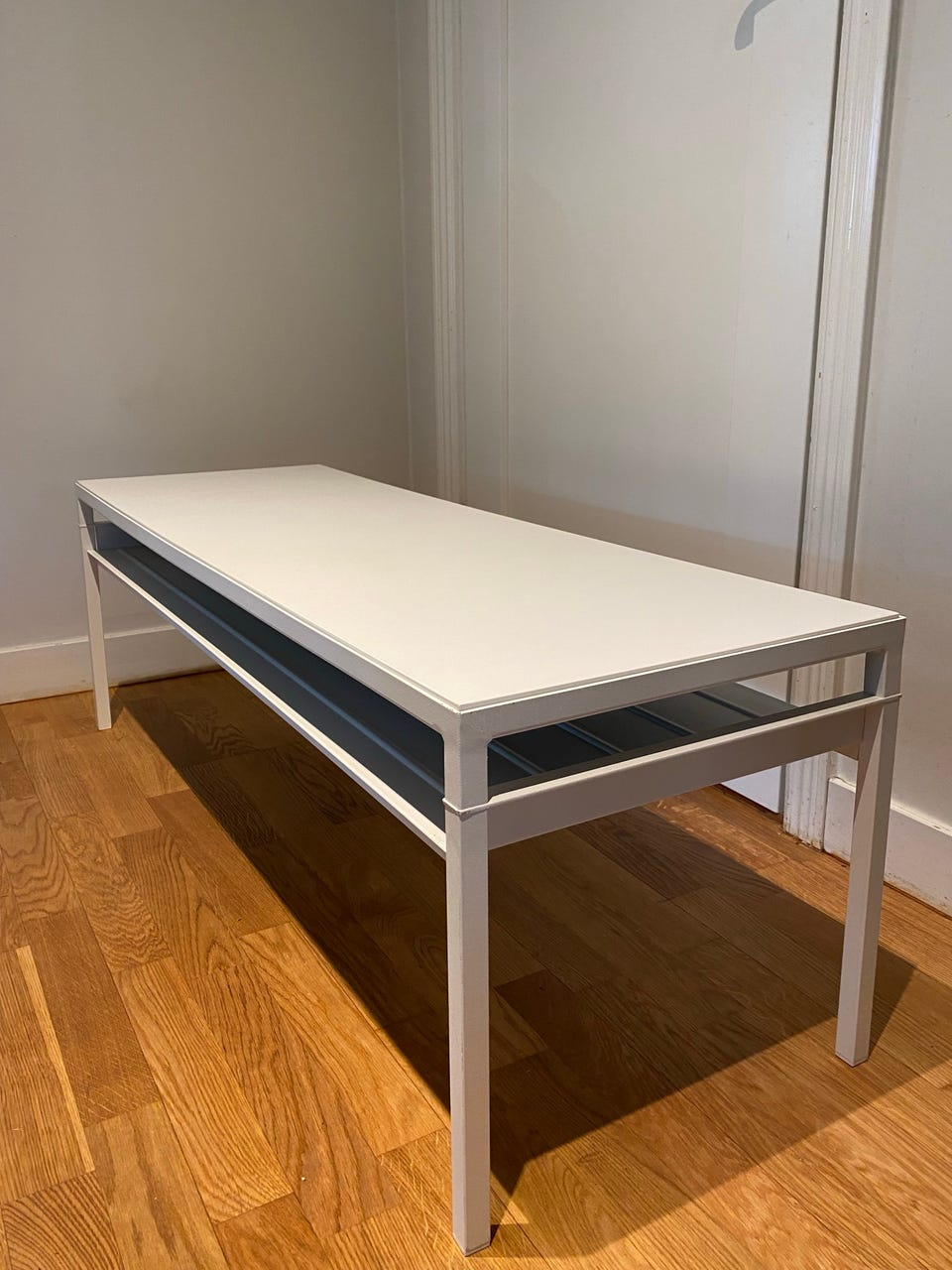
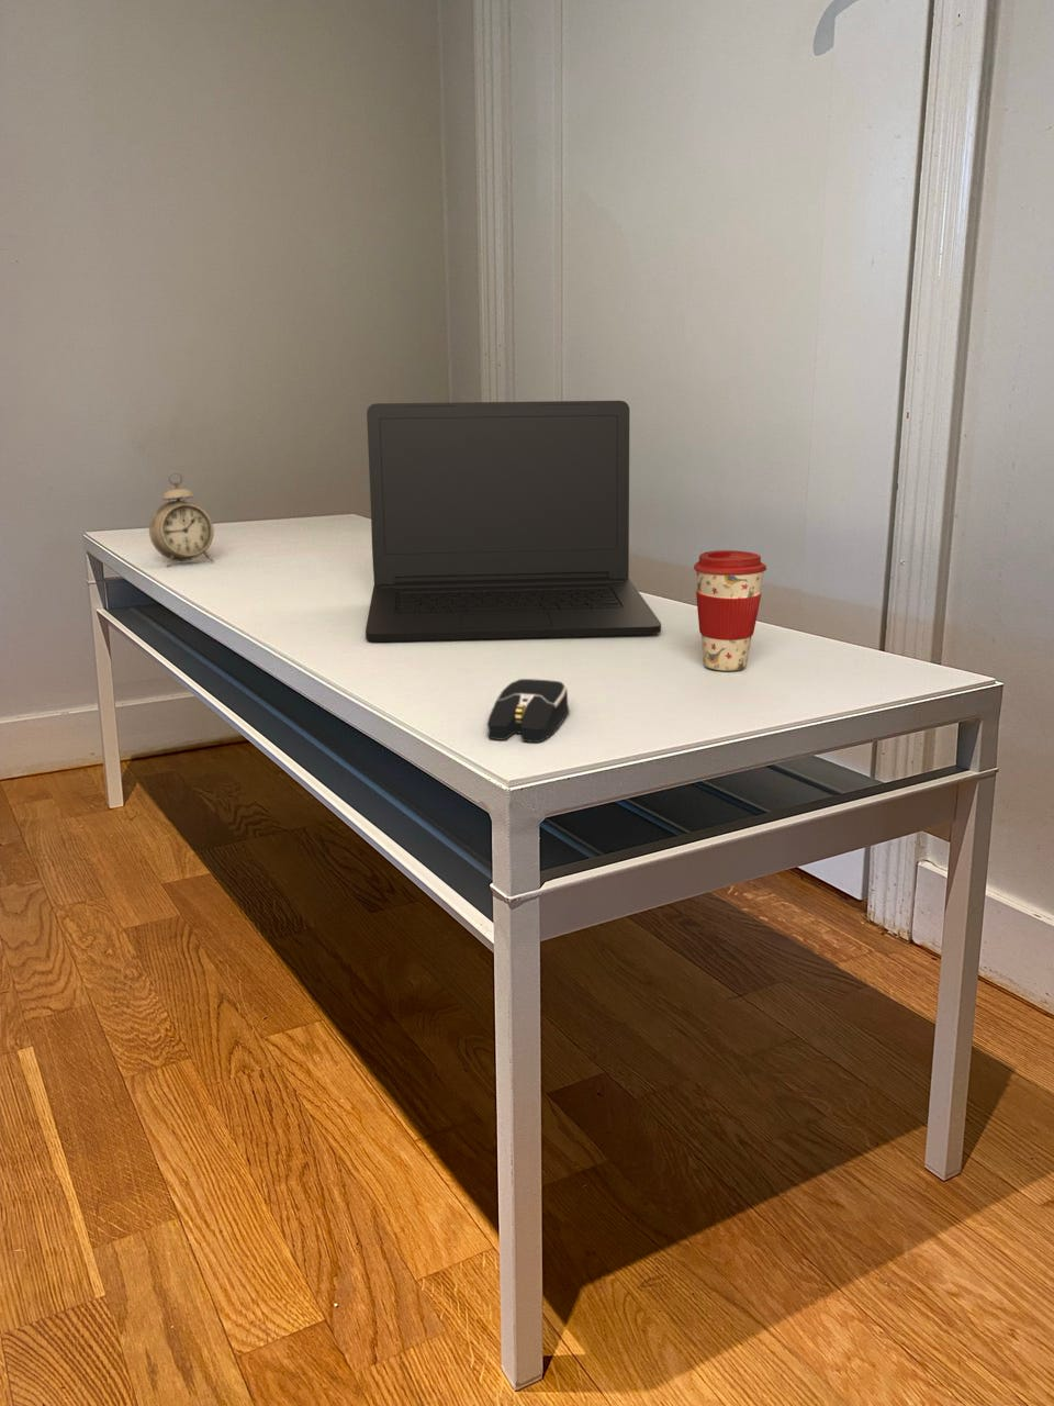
+ laptop [364,400,662,642]
+ alarm clock [148,471,215,568]
+ computer mouse [485,678,571,744]
+ coffee cup [693,549,767,672]
